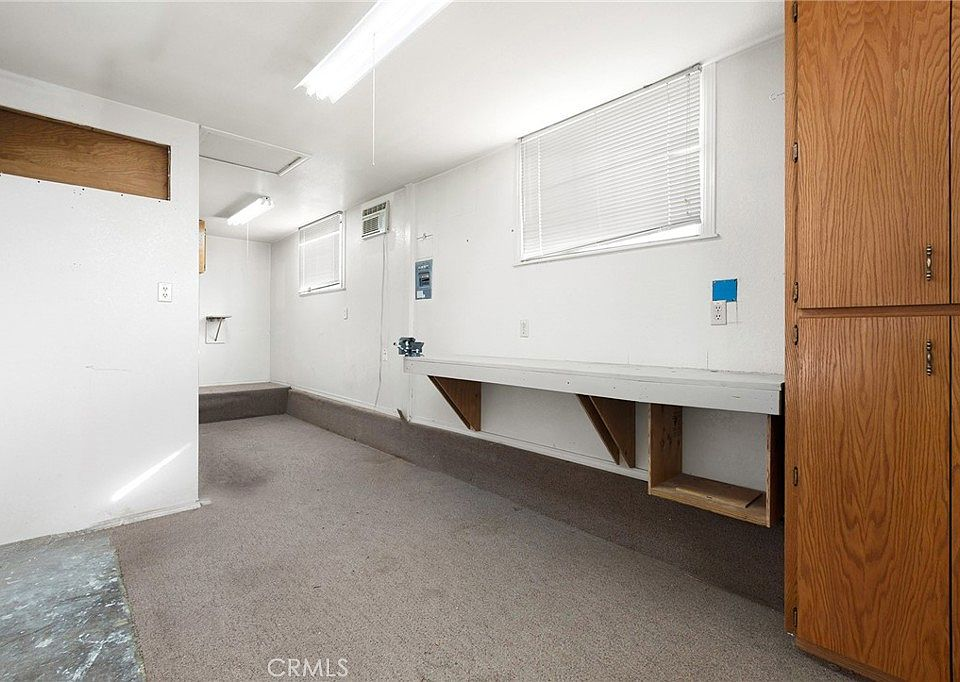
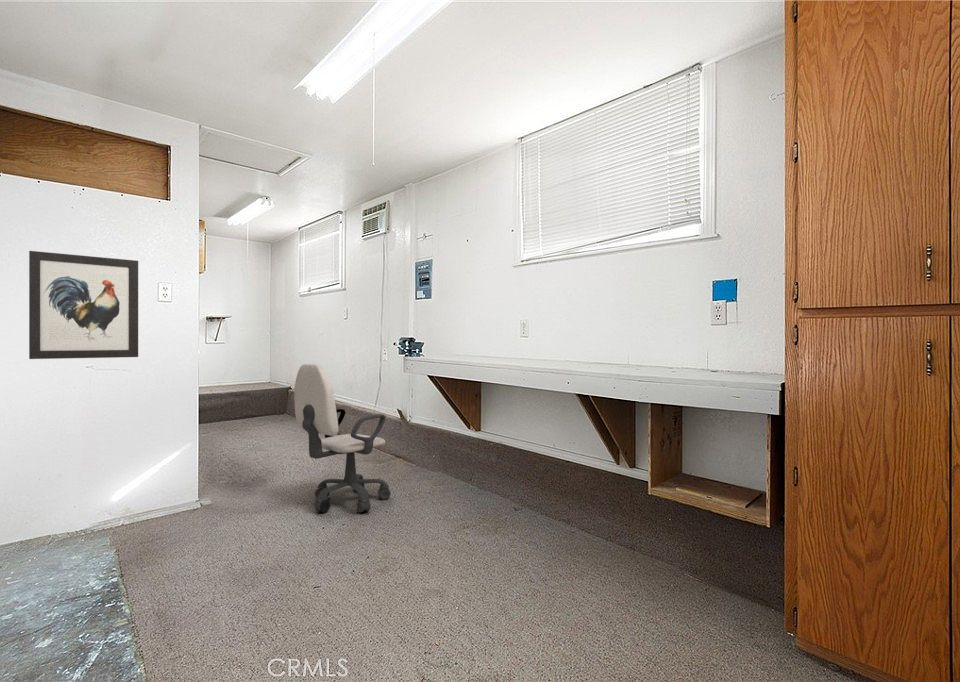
+ wall art [28,250,139,360]
+ office chair [293,363,391,513]
